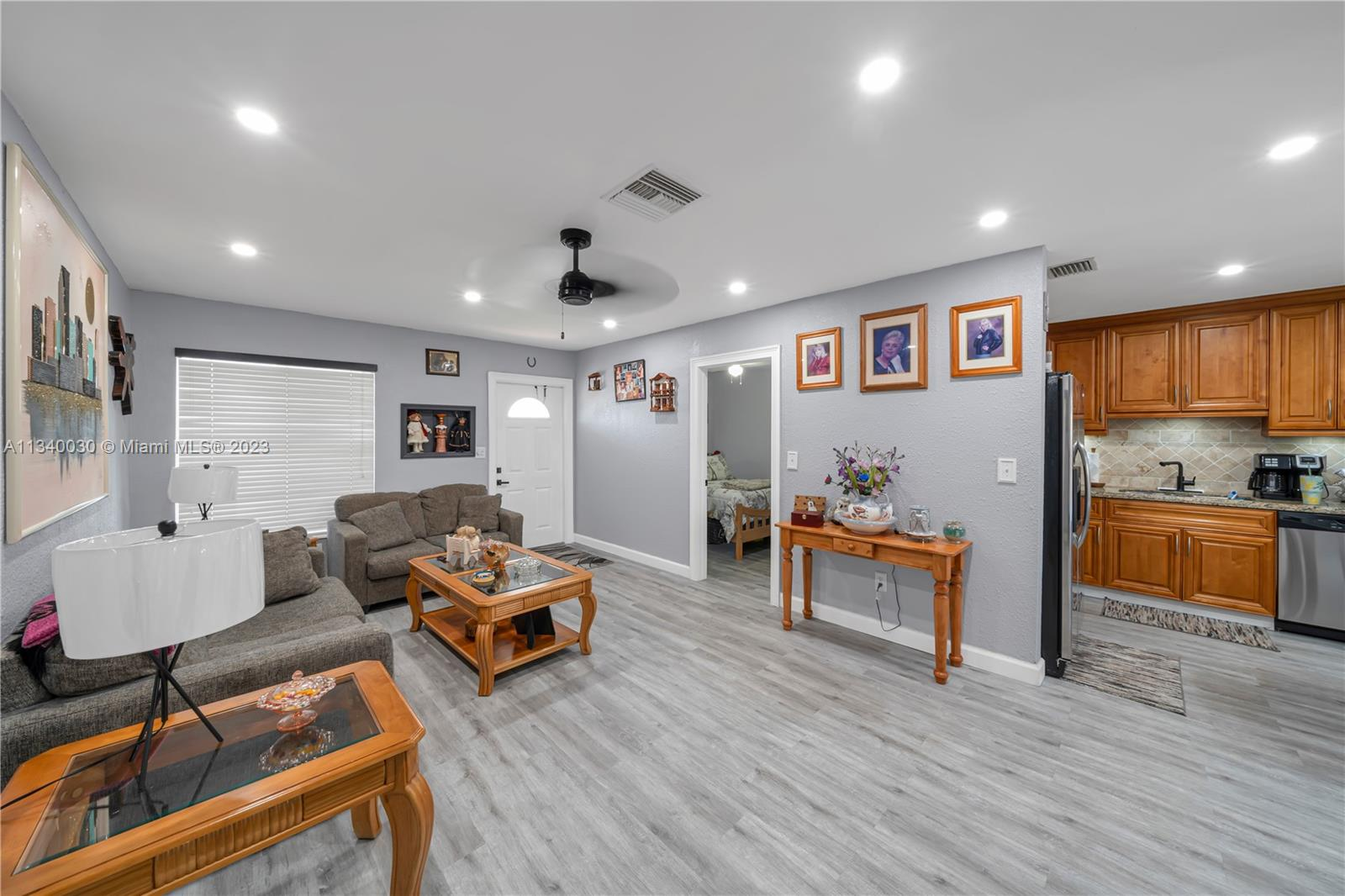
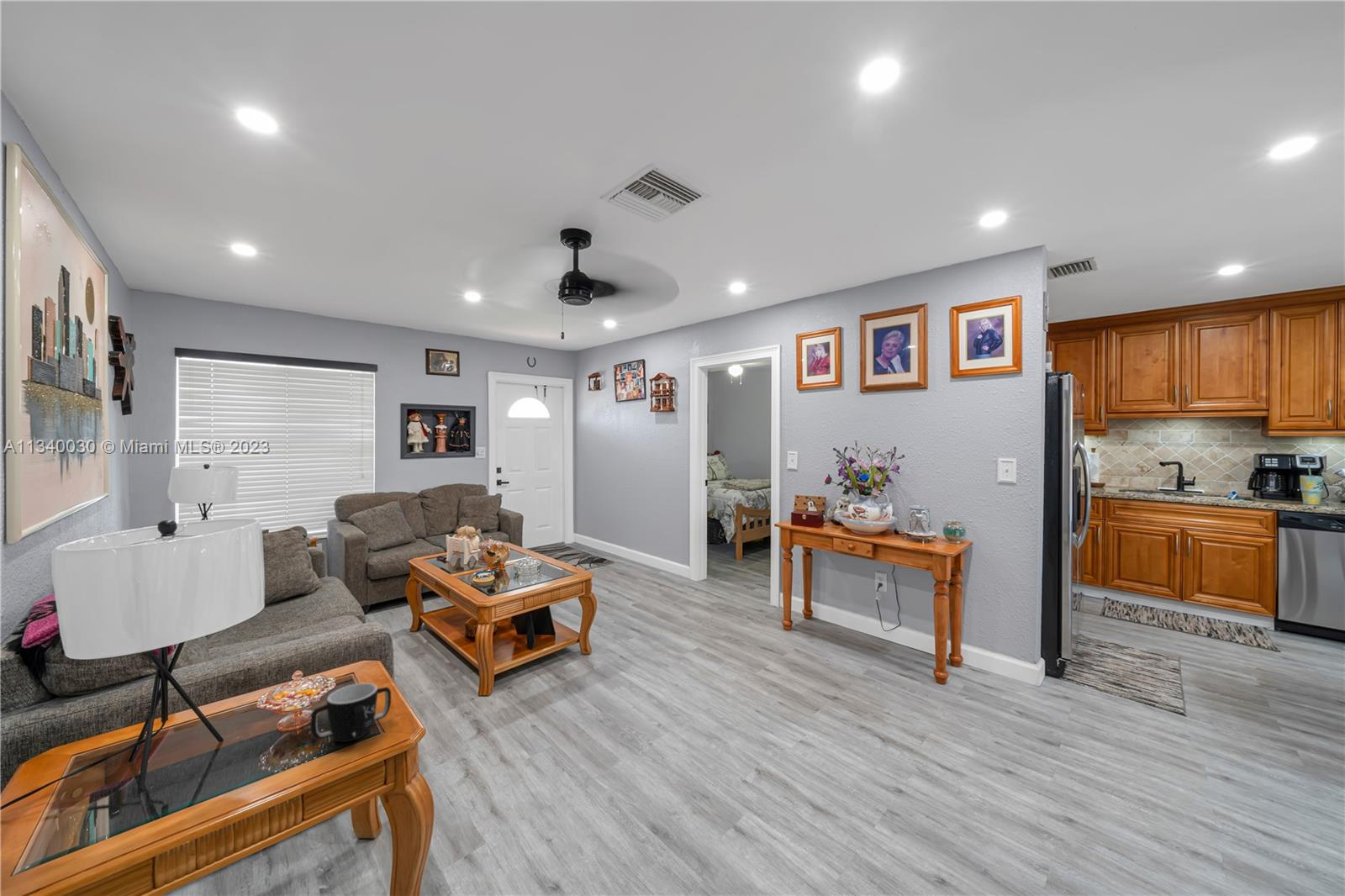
+ mug [310,683,392,743]
